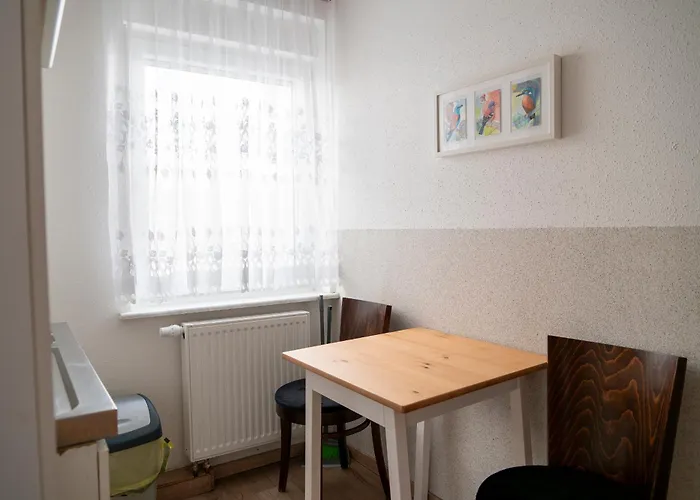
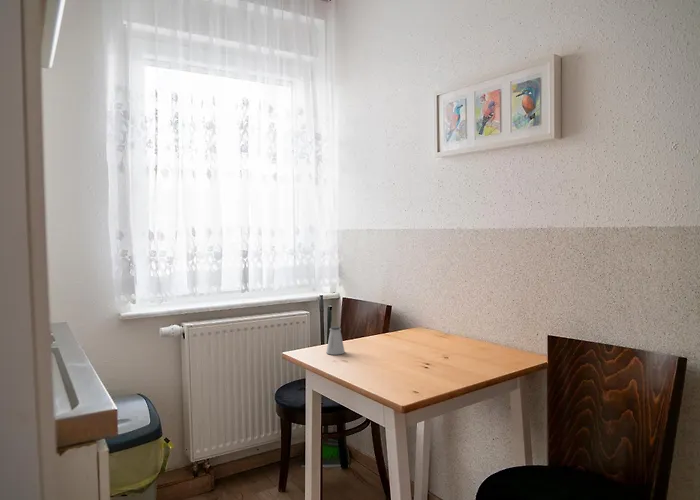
+ saltshaker [325,325,346,356]
